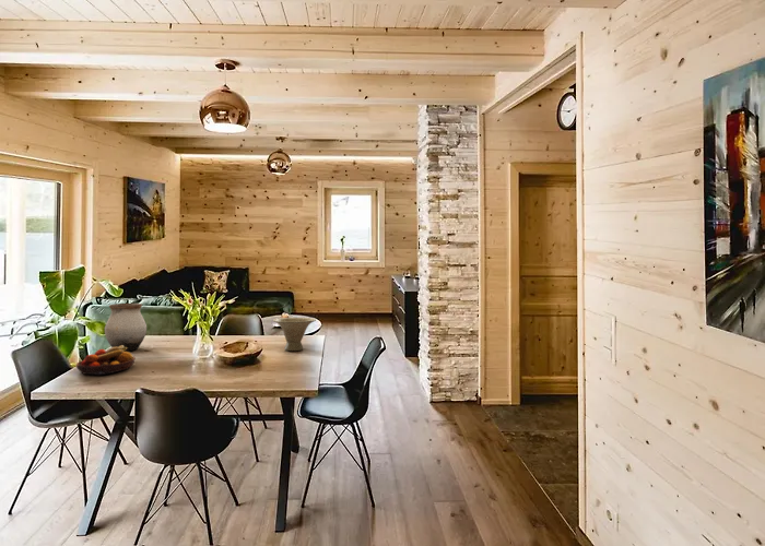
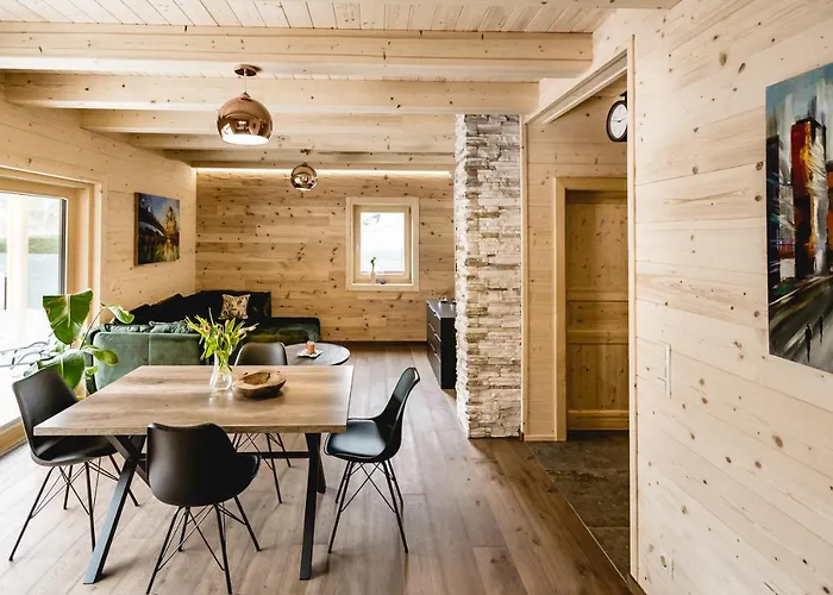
- bowl [272,317,317,352]
- fruit bowl [75,345,137,376]
- vase [104,302,148,352]
